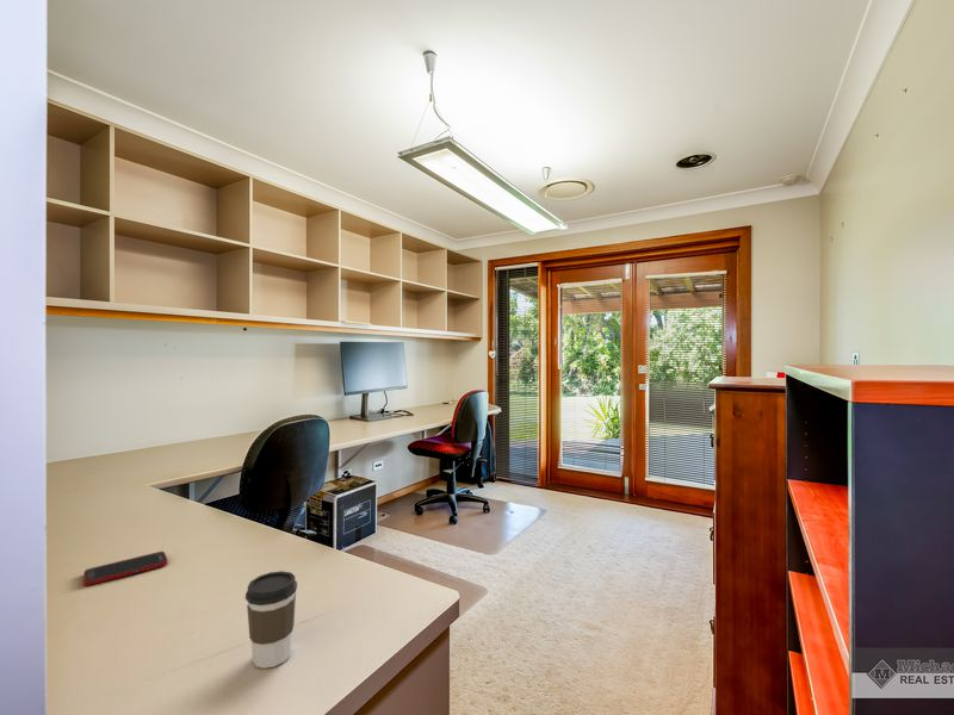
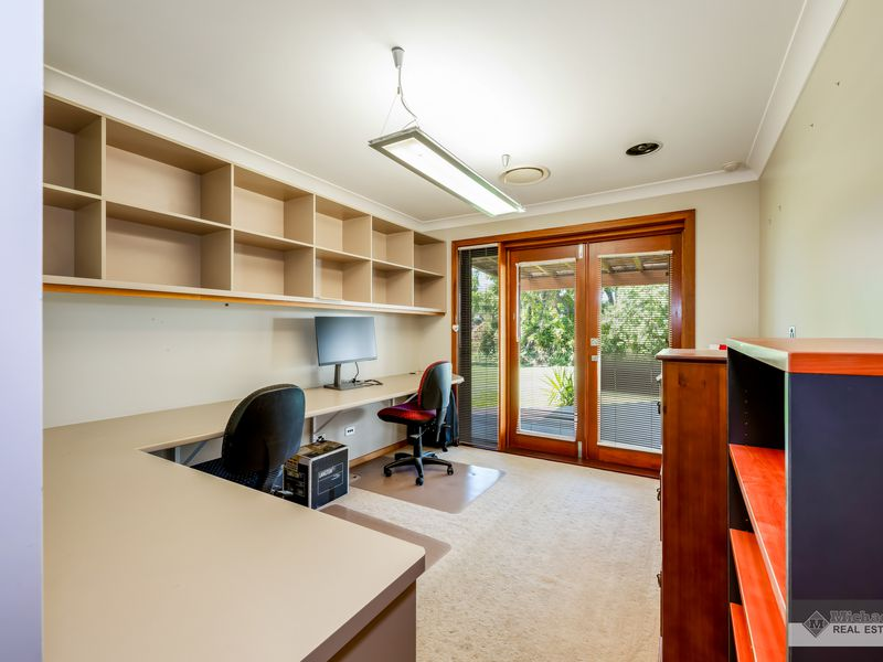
- coffee cup [244,570,298,670]
- cell phone [82,551,169,587]
